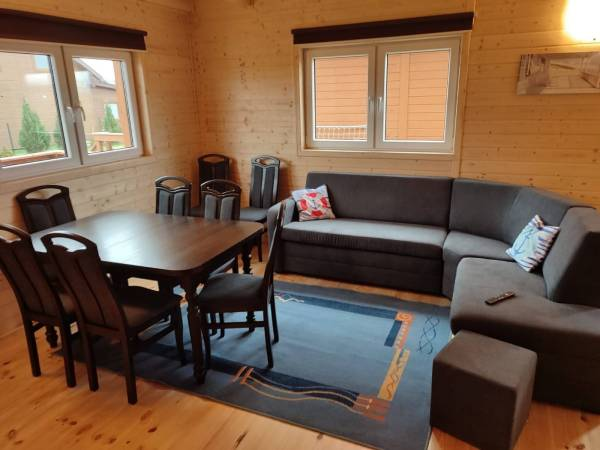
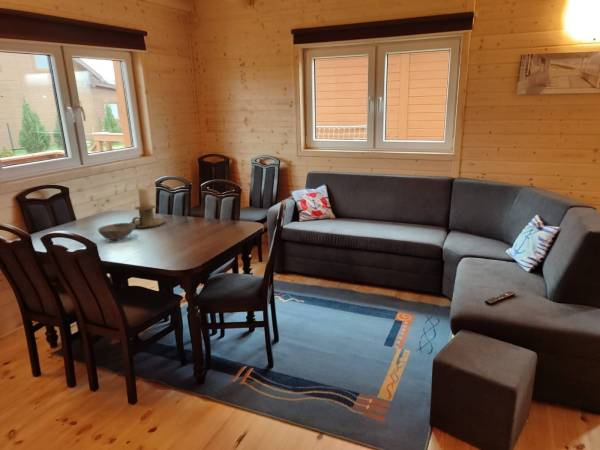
+ candle holder [129,187,166,229]
+ bowl [97,222,136,241]
